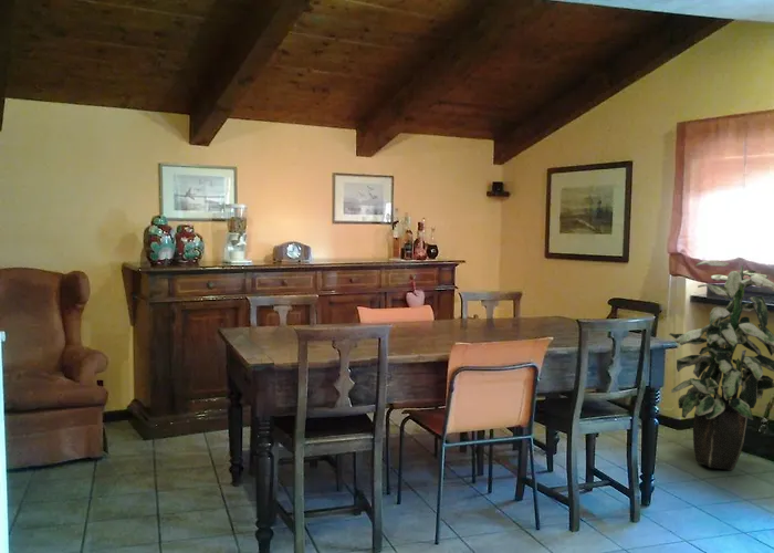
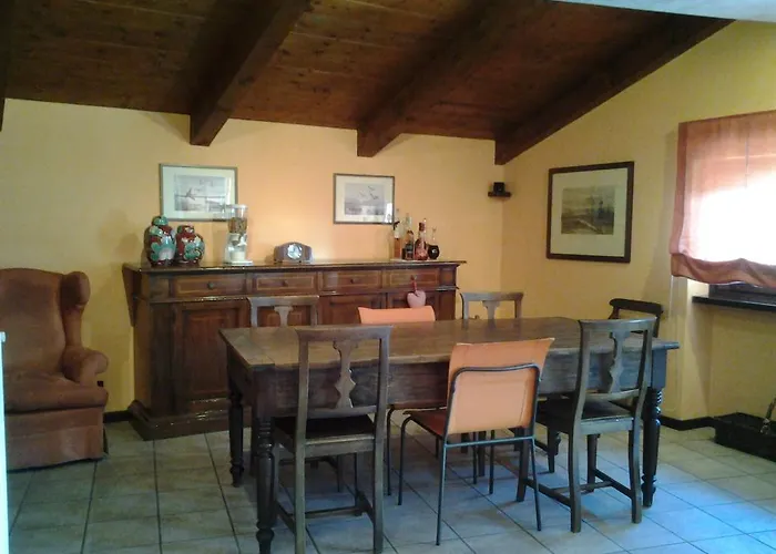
- indoor plant [668,259,774,471]
